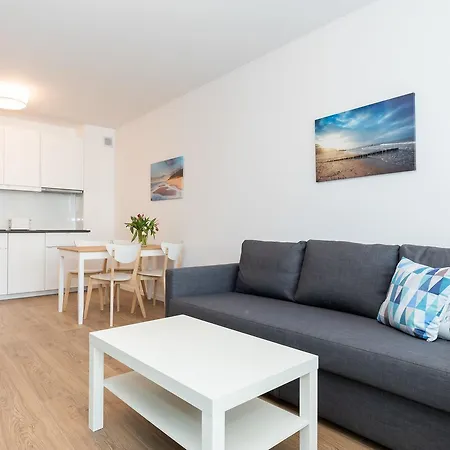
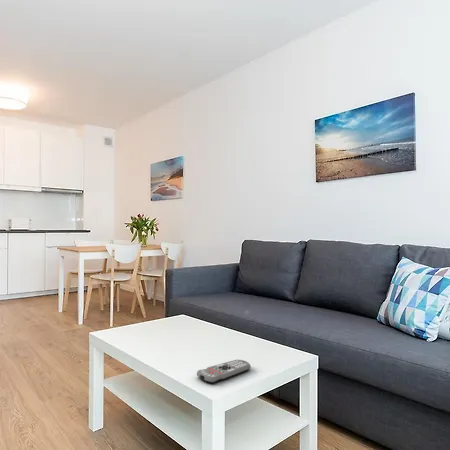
+ remote control [196,359,252,384]
